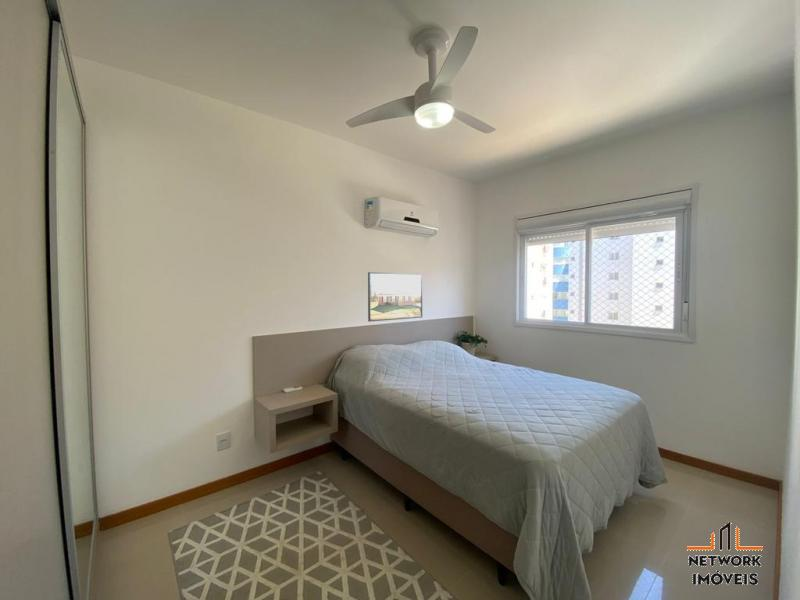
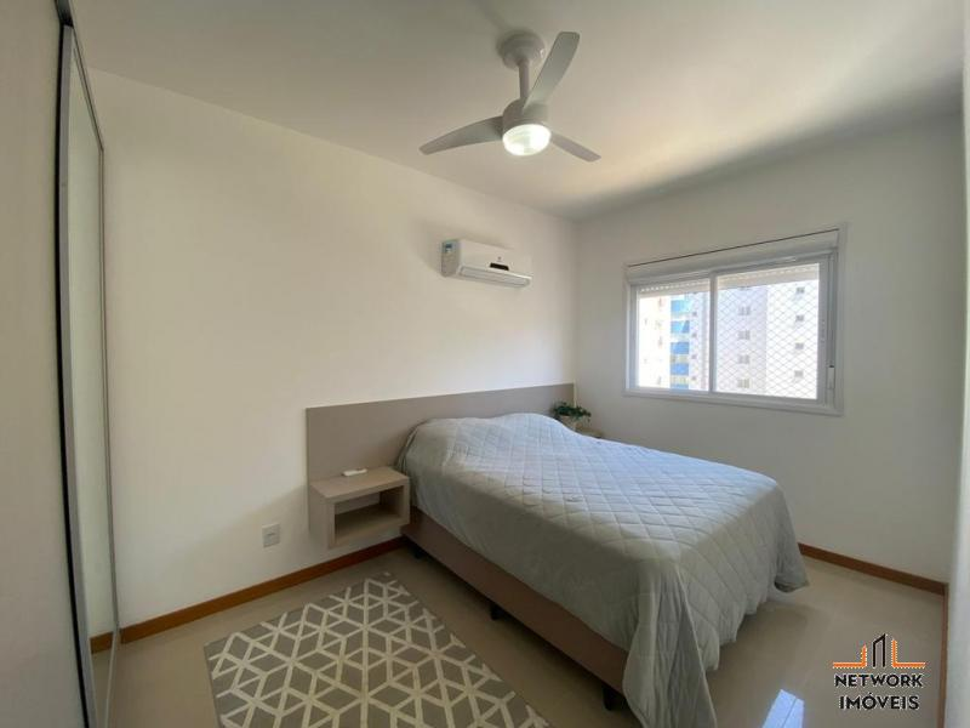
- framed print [367,271,423,323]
